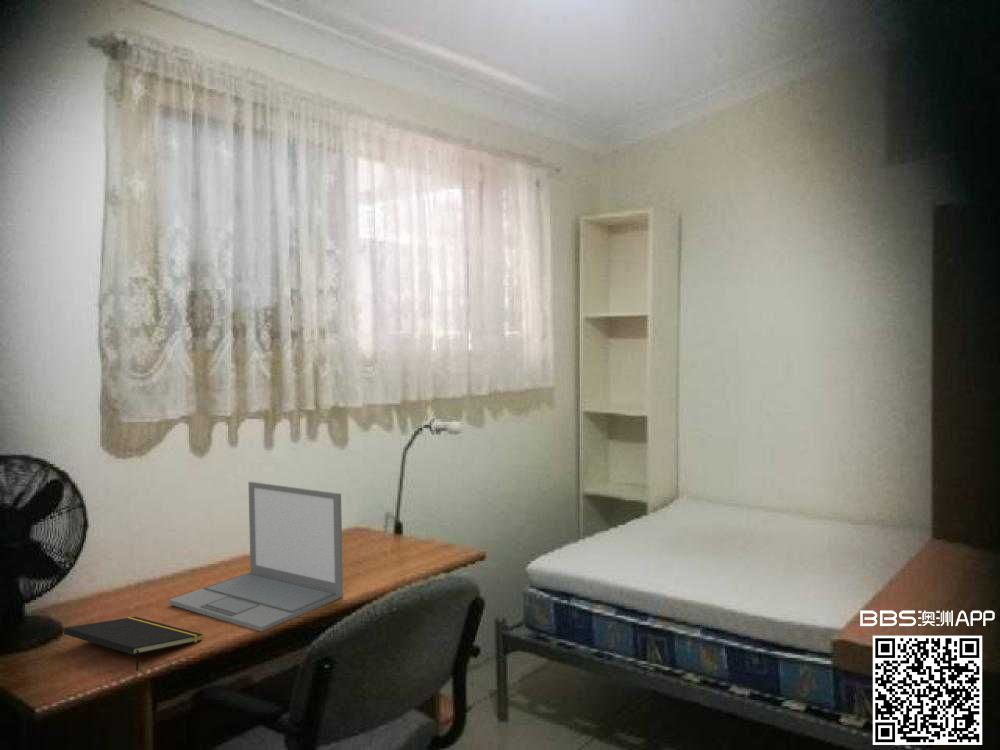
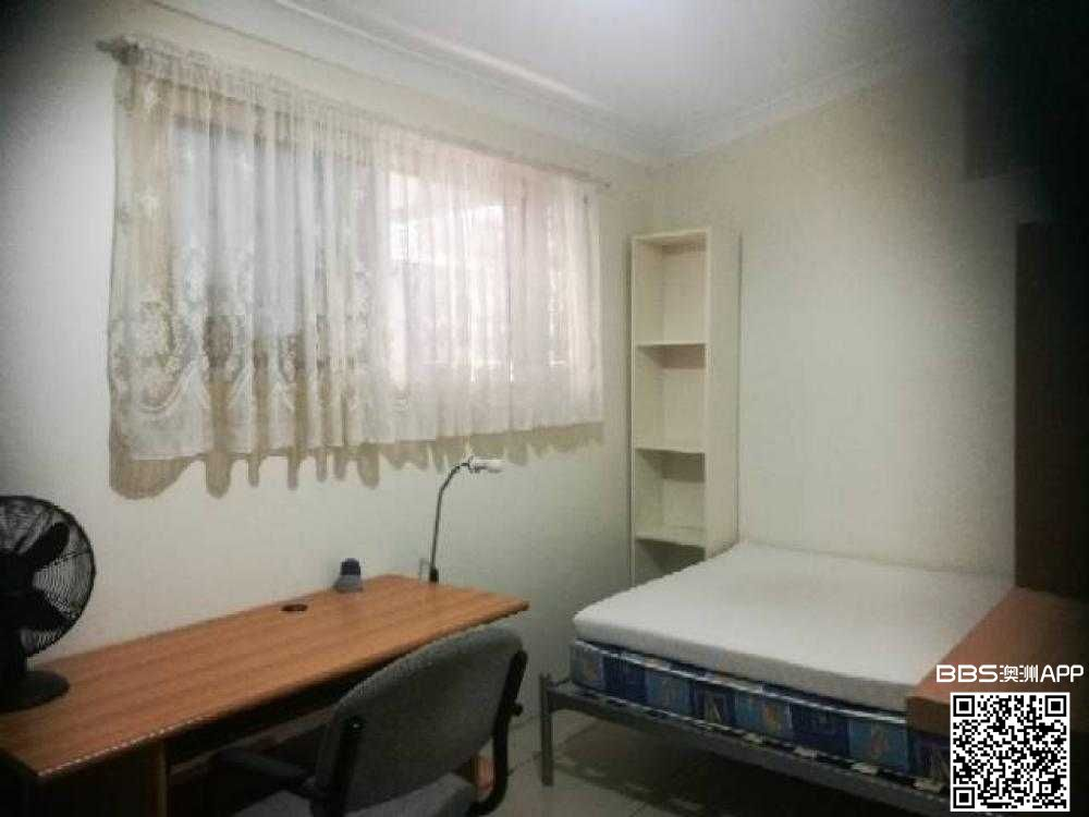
- notepad [63,616,203,672]
- laptop [168,481,344,632]
